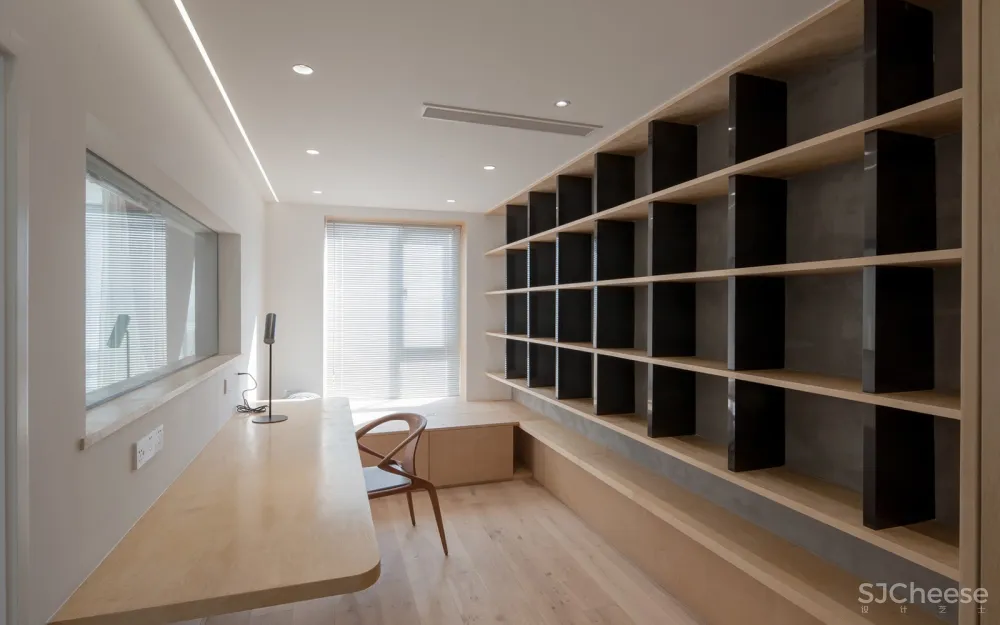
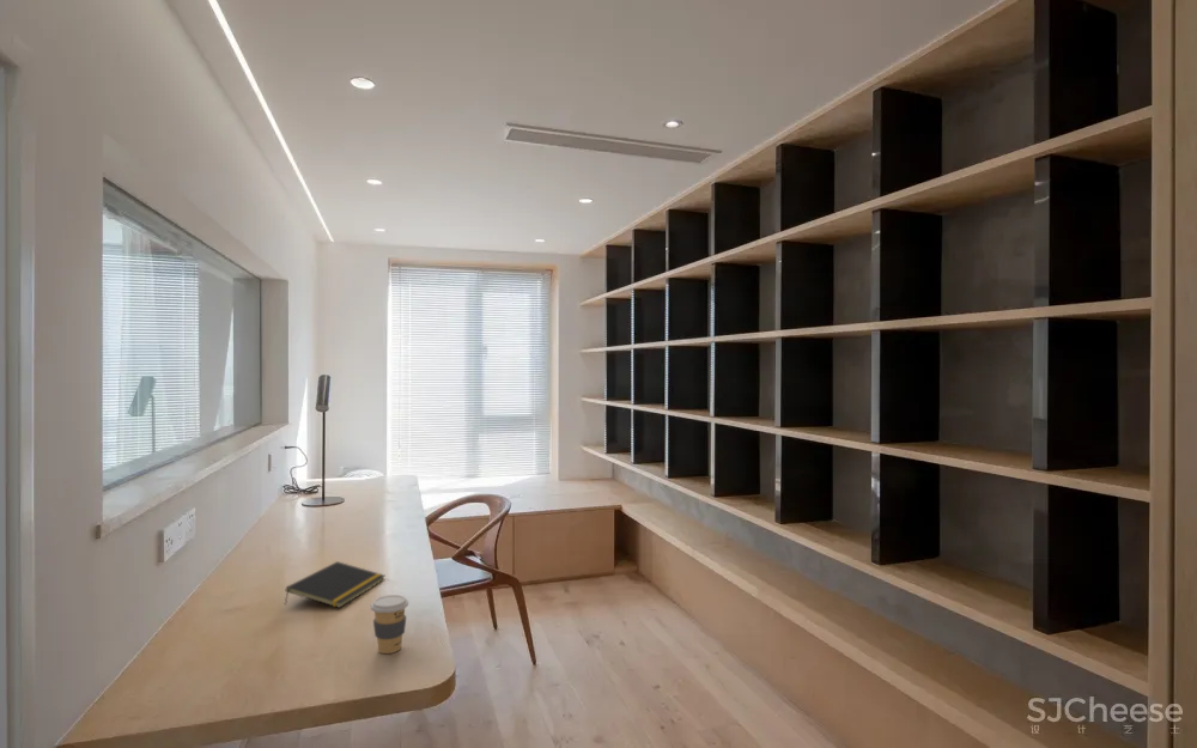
+ notepad [284,560,385,609]
+ coffee cup [370,594,409,655]
